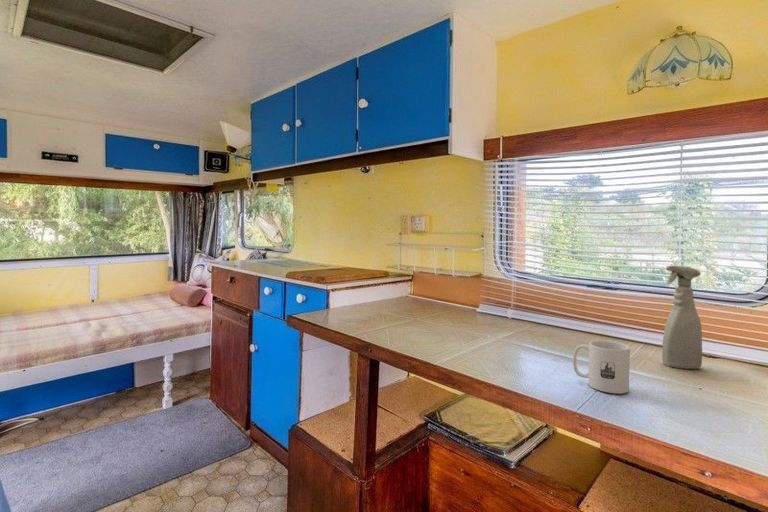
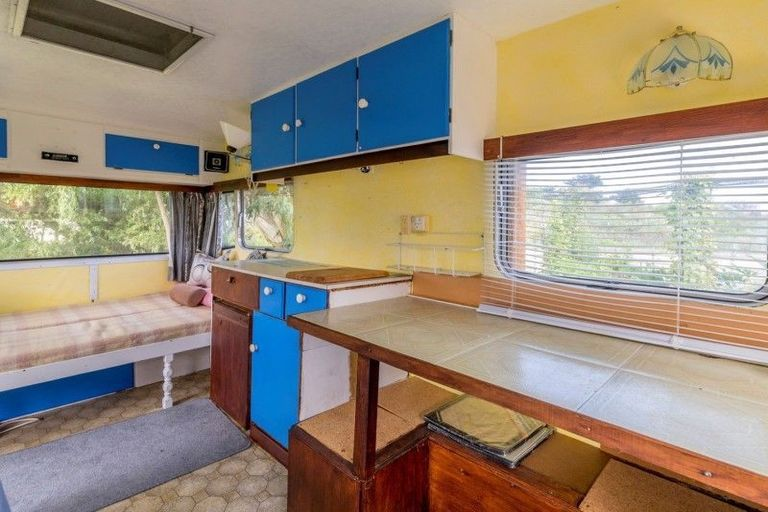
- spray bottle [661,265,703,370]
- mug [572,340,631,394]
